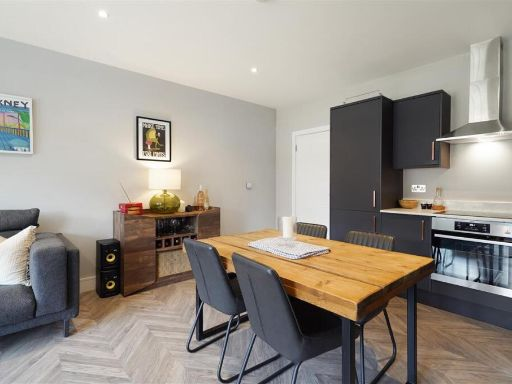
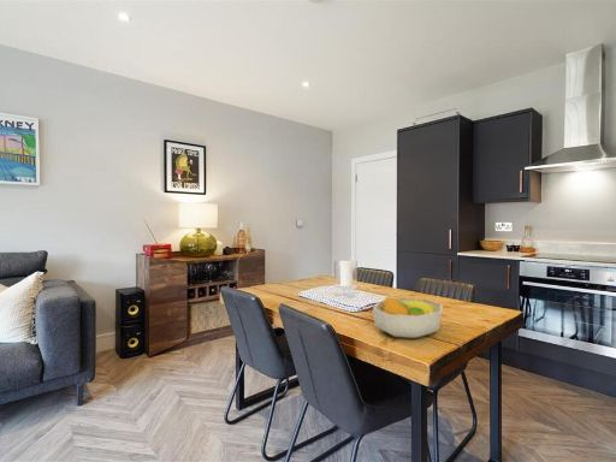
+ fruit bowl [372,295,444,339]
